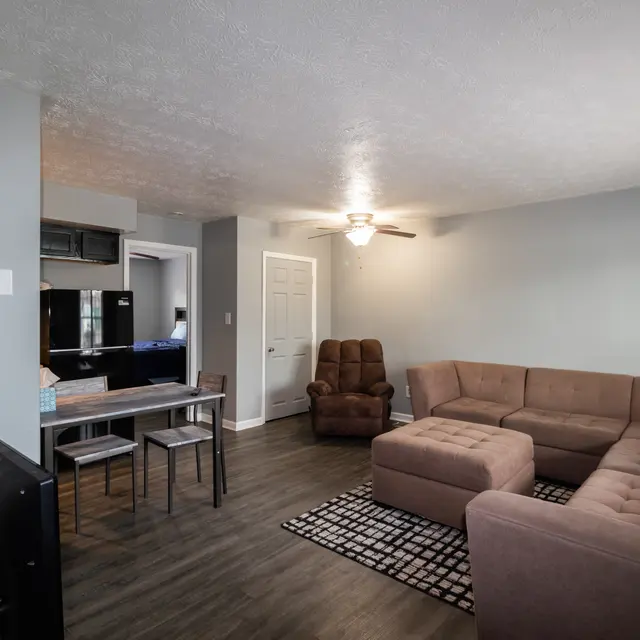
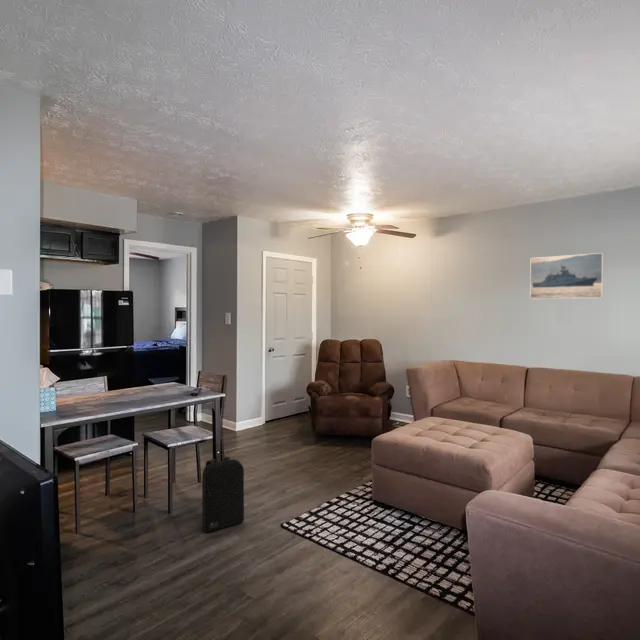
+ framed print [529,252,604,300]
+ backpack [201,453,245,533]
